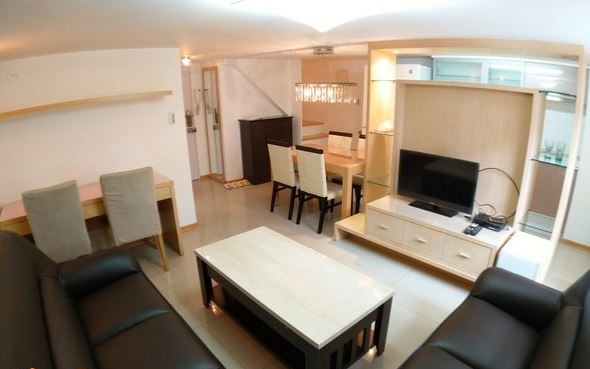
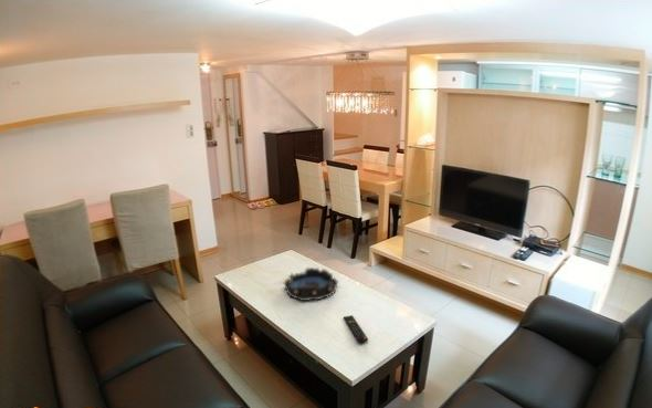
+ remote control [343,314,369,344]
+ decorative bowl [283,266,339,302]
